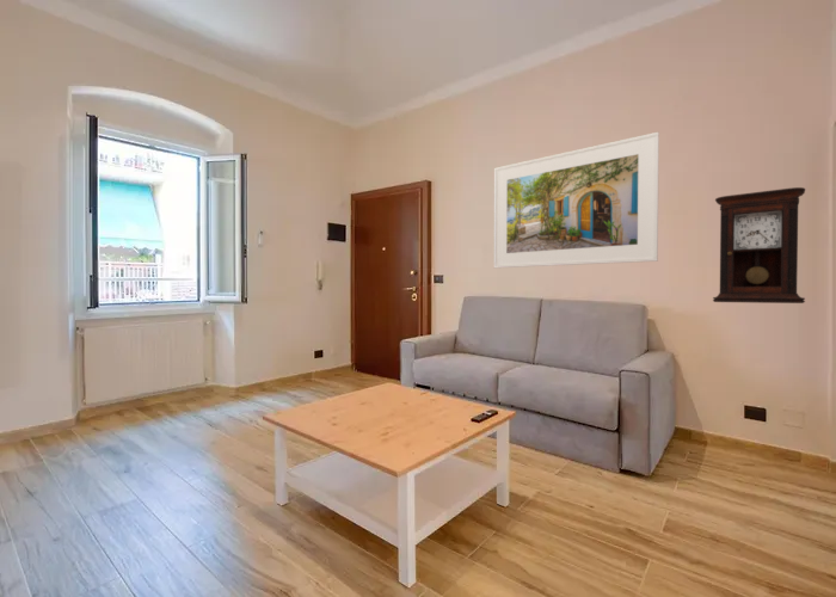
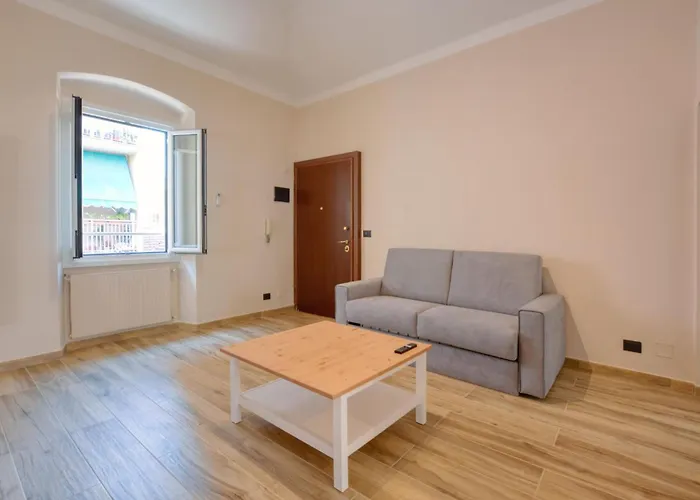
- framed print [493,131,660,270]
- pendulum clock [712,186,806,304]
